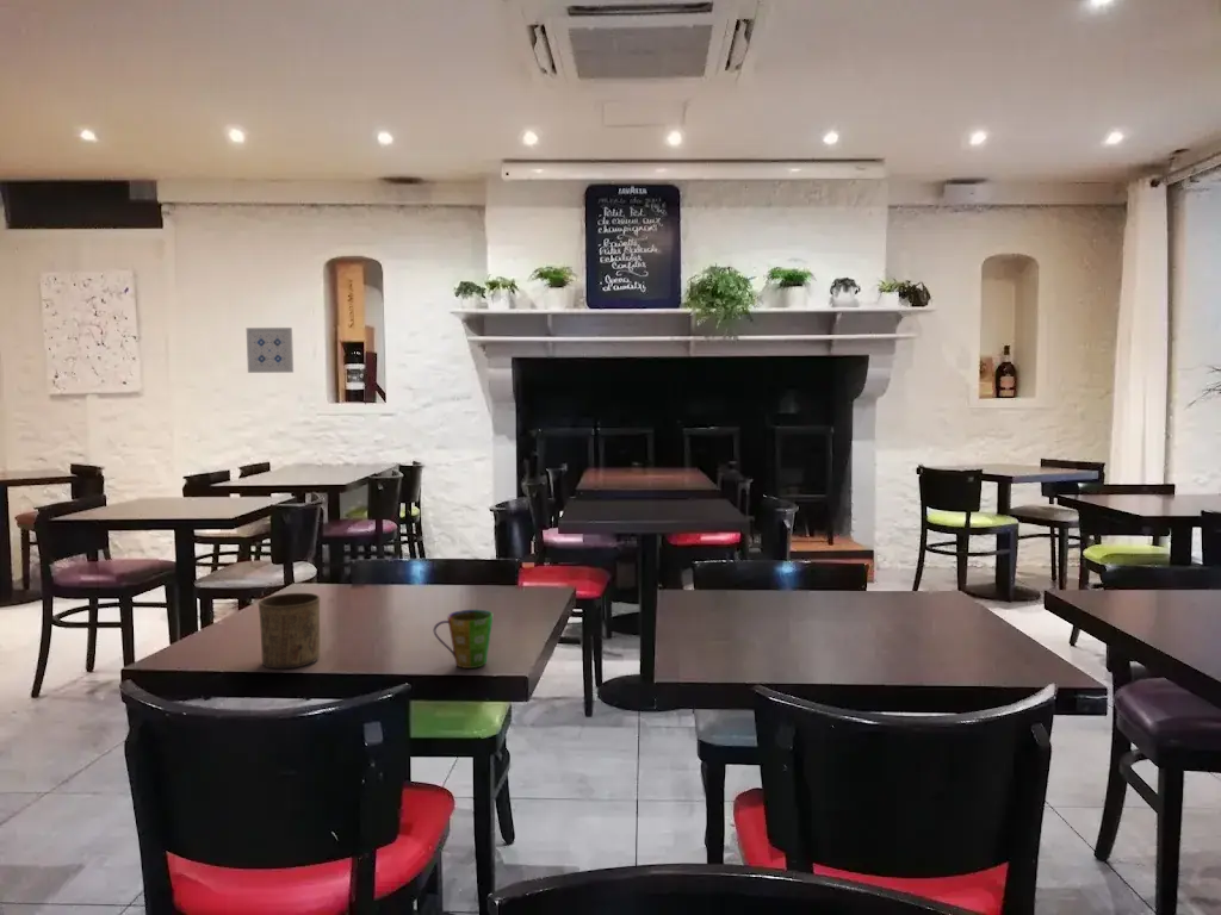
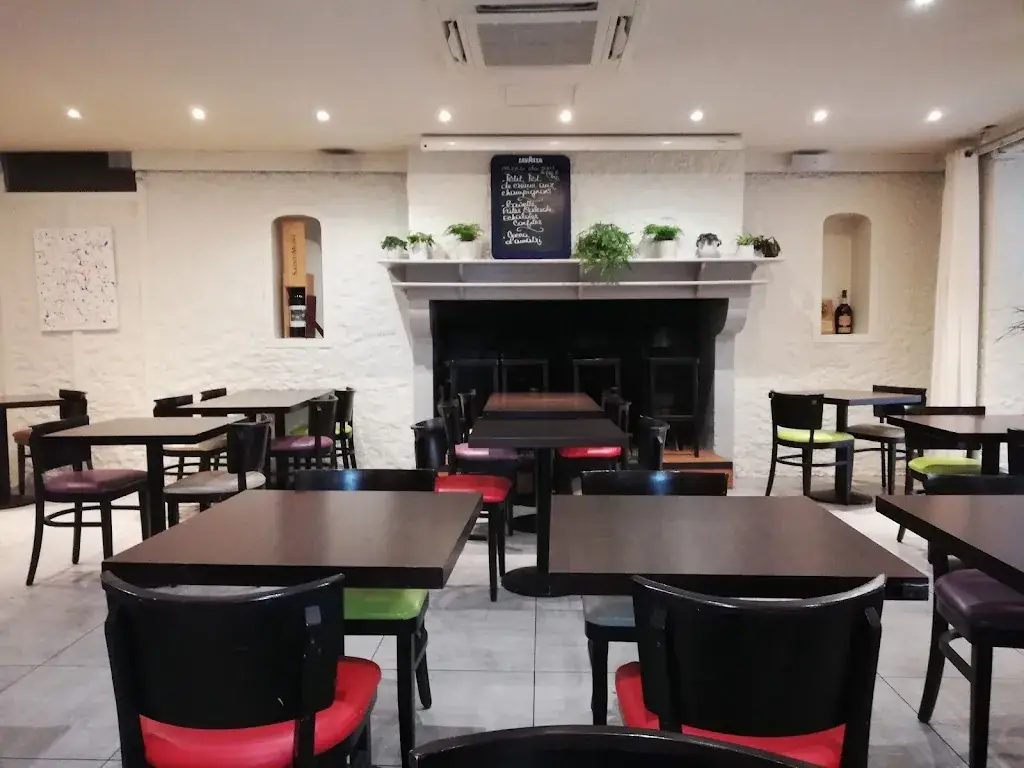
- cup [258,592,321,670]
- wall art [246,326,295,374]
- cup [433,609,495,670]
